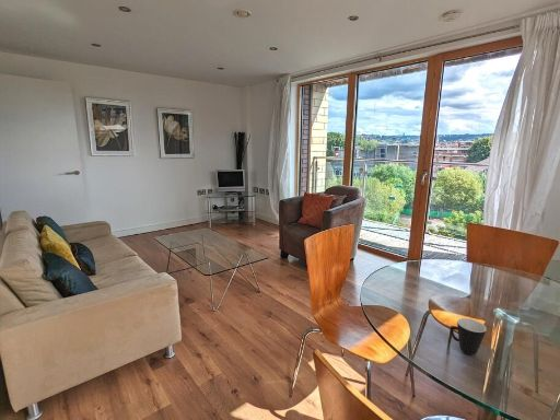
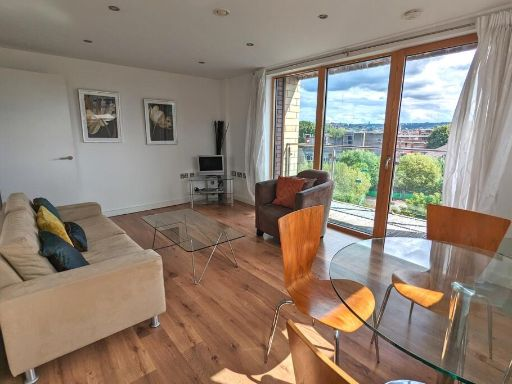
- mug [450,317,488,355]
